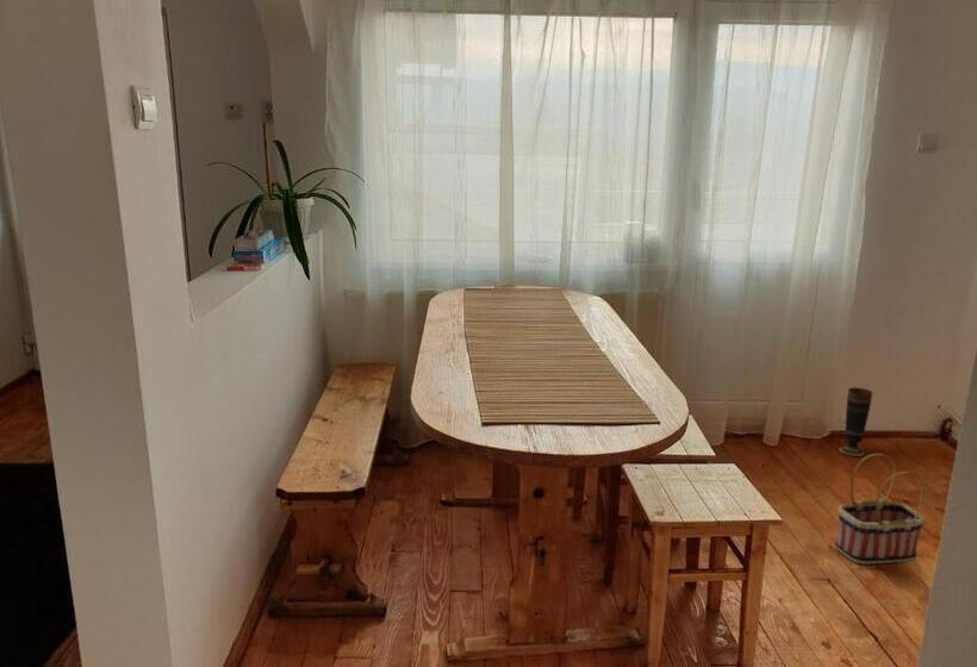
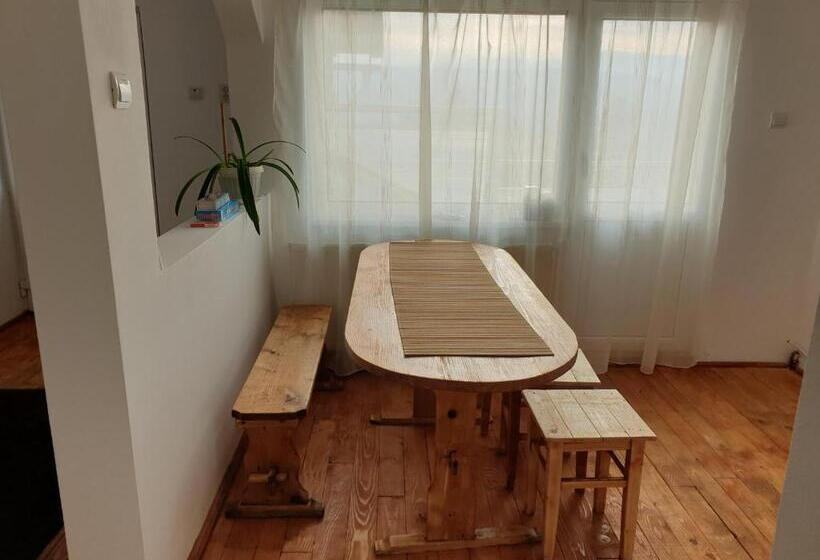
- vase [838,386,873,457]
- basket [834,453,926,566]
